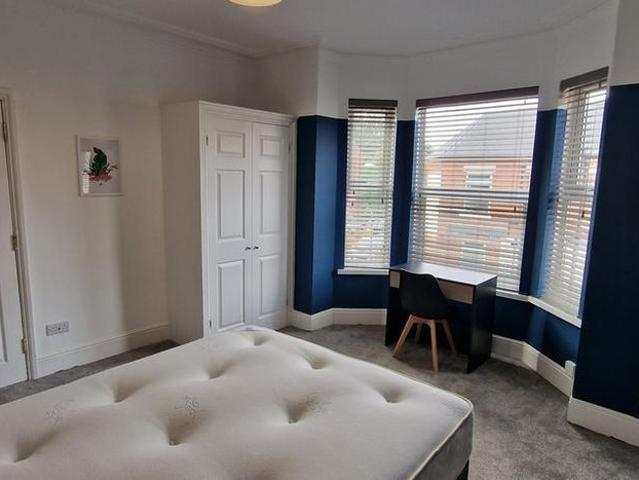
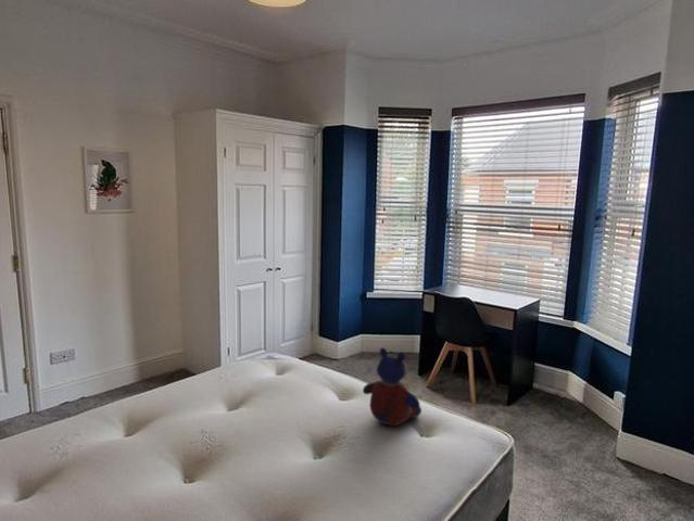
+ stuffed bear [362,346,422,428]
